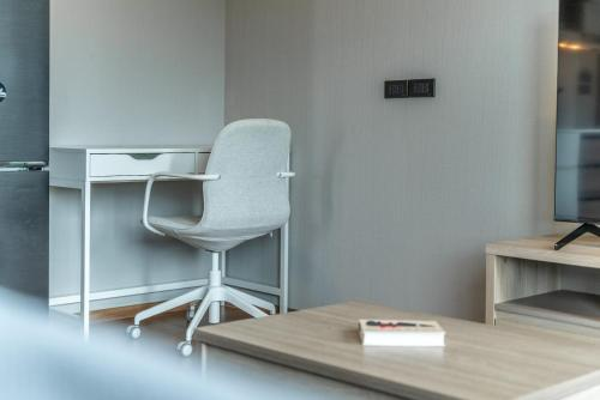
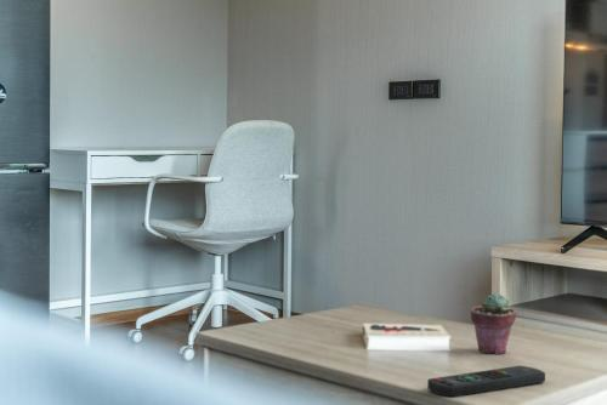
+ remote control [426,365,546,398]
+ potted succulent [470,292,517,355]
